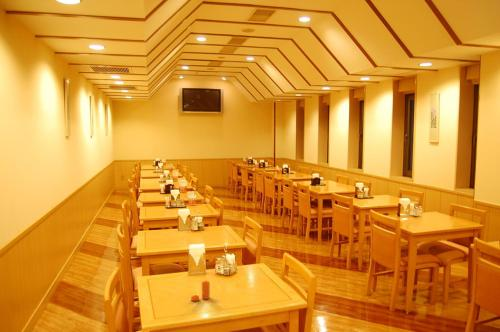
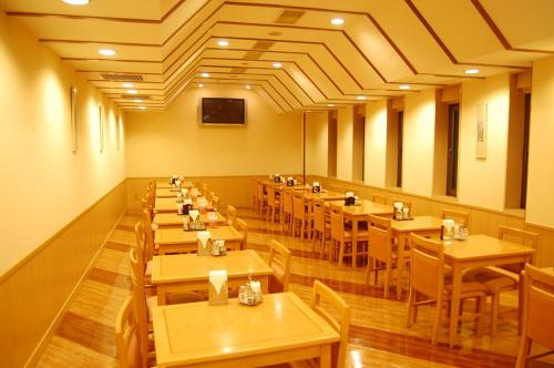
- pepper shaker [190,279,211,302]
